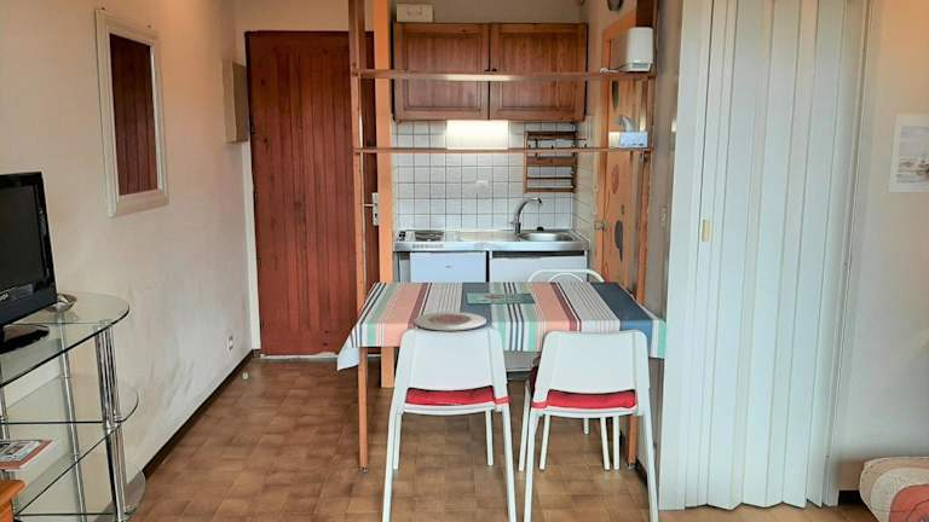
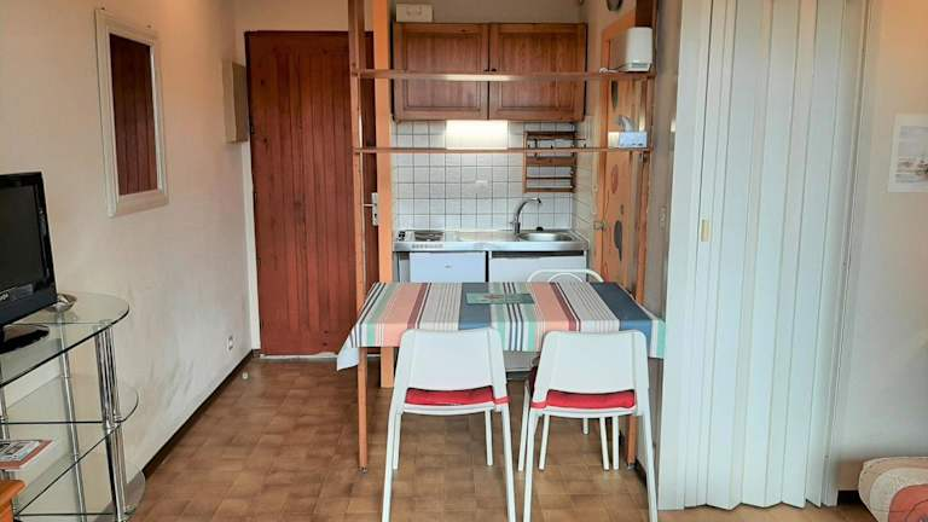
- plate [414,311,487,332]
